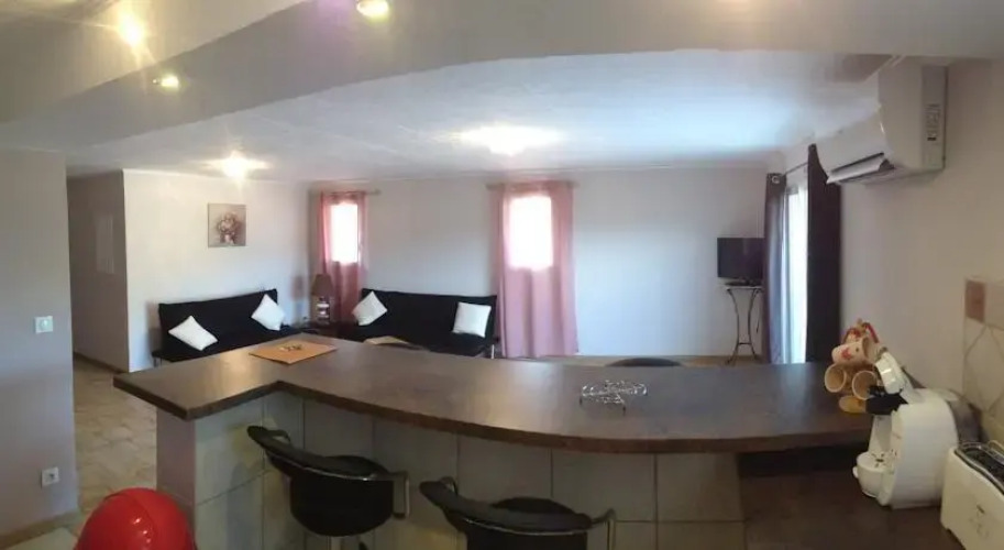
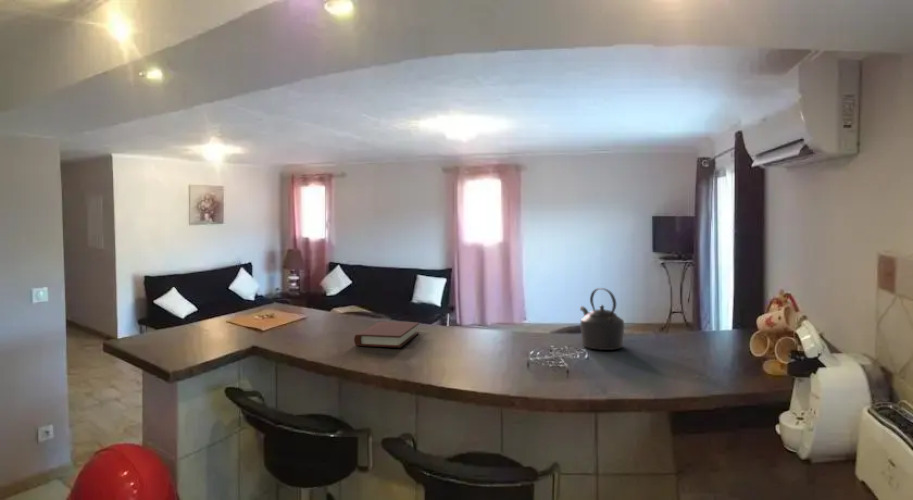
+ book [353,321,420,349]
+ kettle [579,287,625,351]
